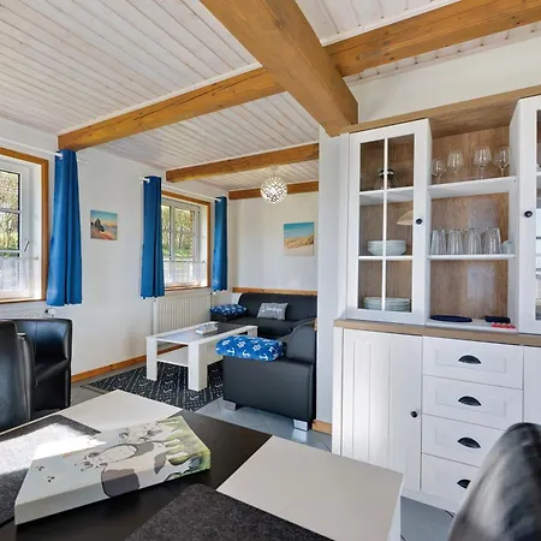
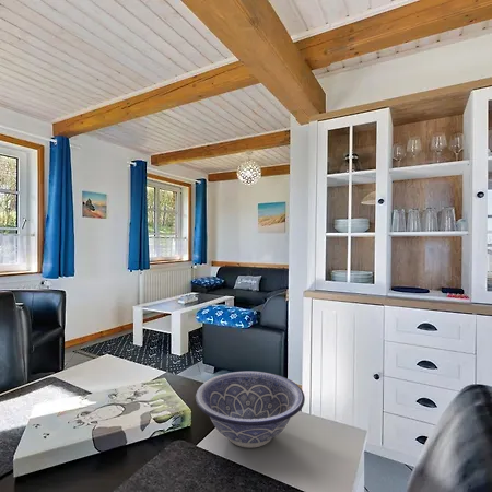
+ decorative bowl [195,370,306,449]
